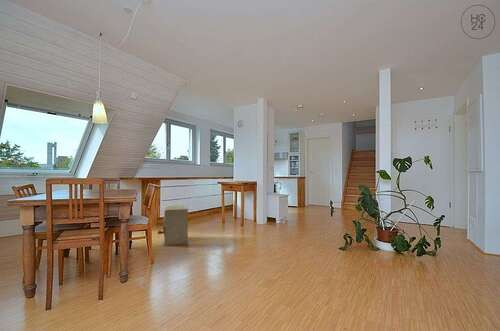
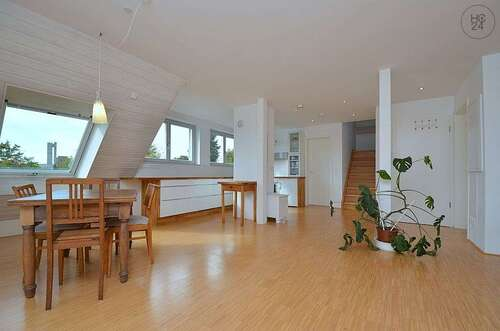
- cardboard box [157,204,189,247]
